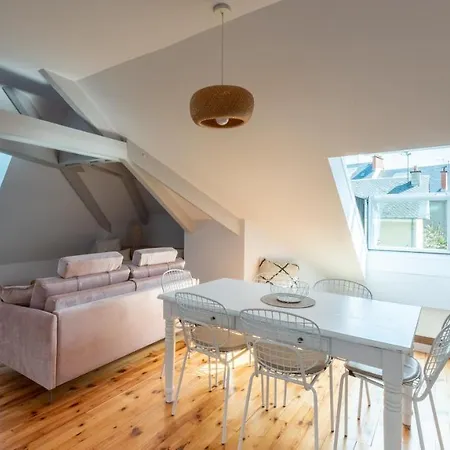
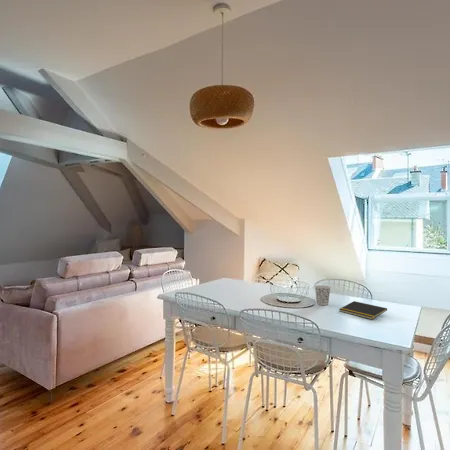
+ cup [314,284,332,306]
+ notepad [339,300,388,320]
